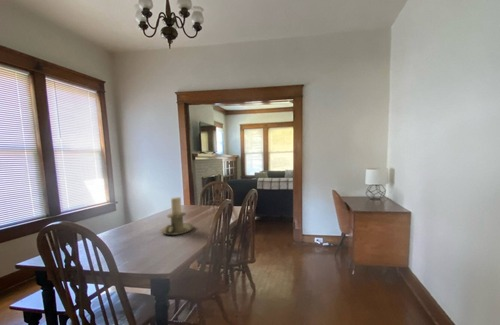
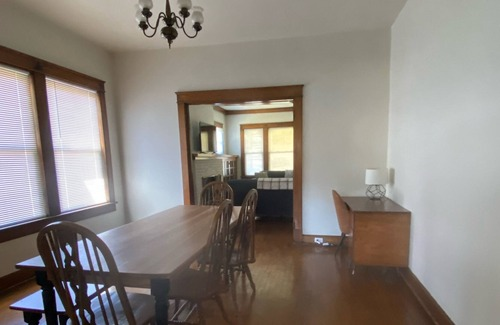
- candle holder [160,196,195,236]
